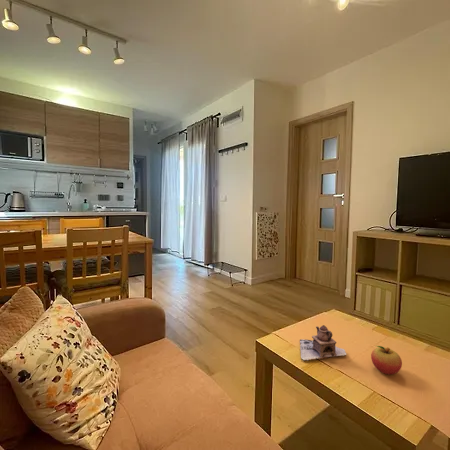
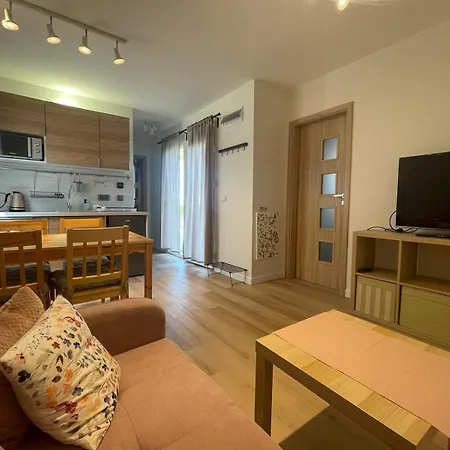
- fruit [370,345,403,376]
- teapot [299,324,347,362]
